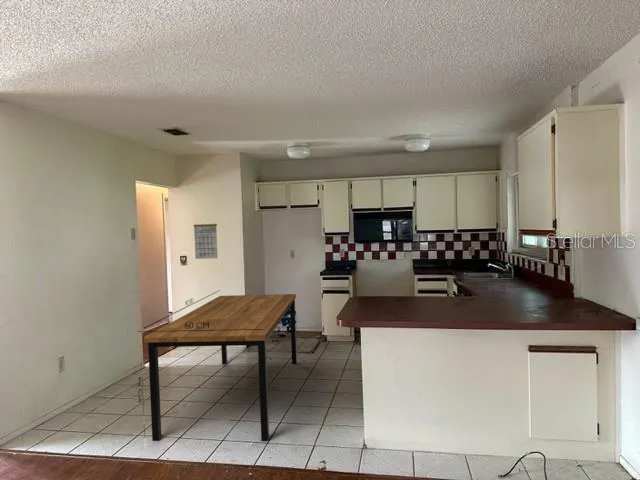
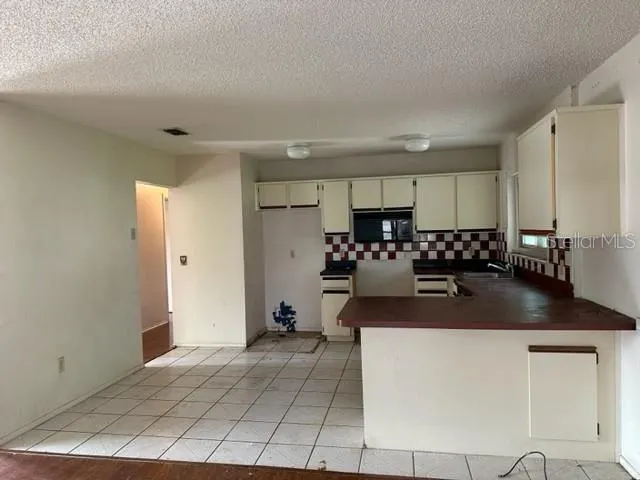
- calendar [193,216,219,260]
- dining table [137,289,298,442]
